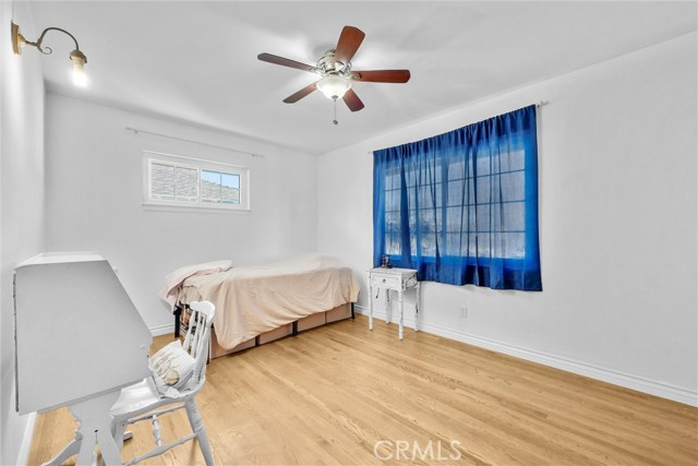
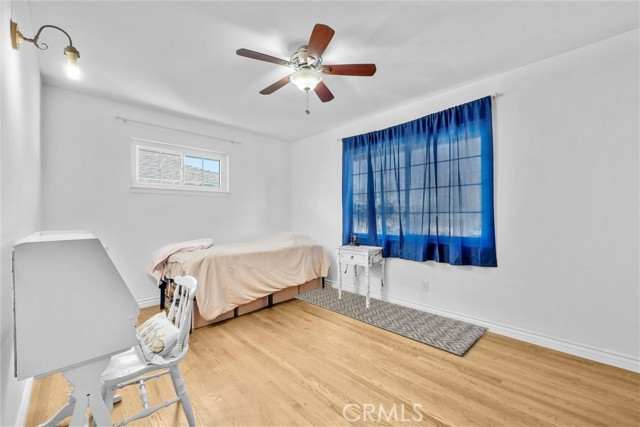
+ rug [294,285,490,356]
